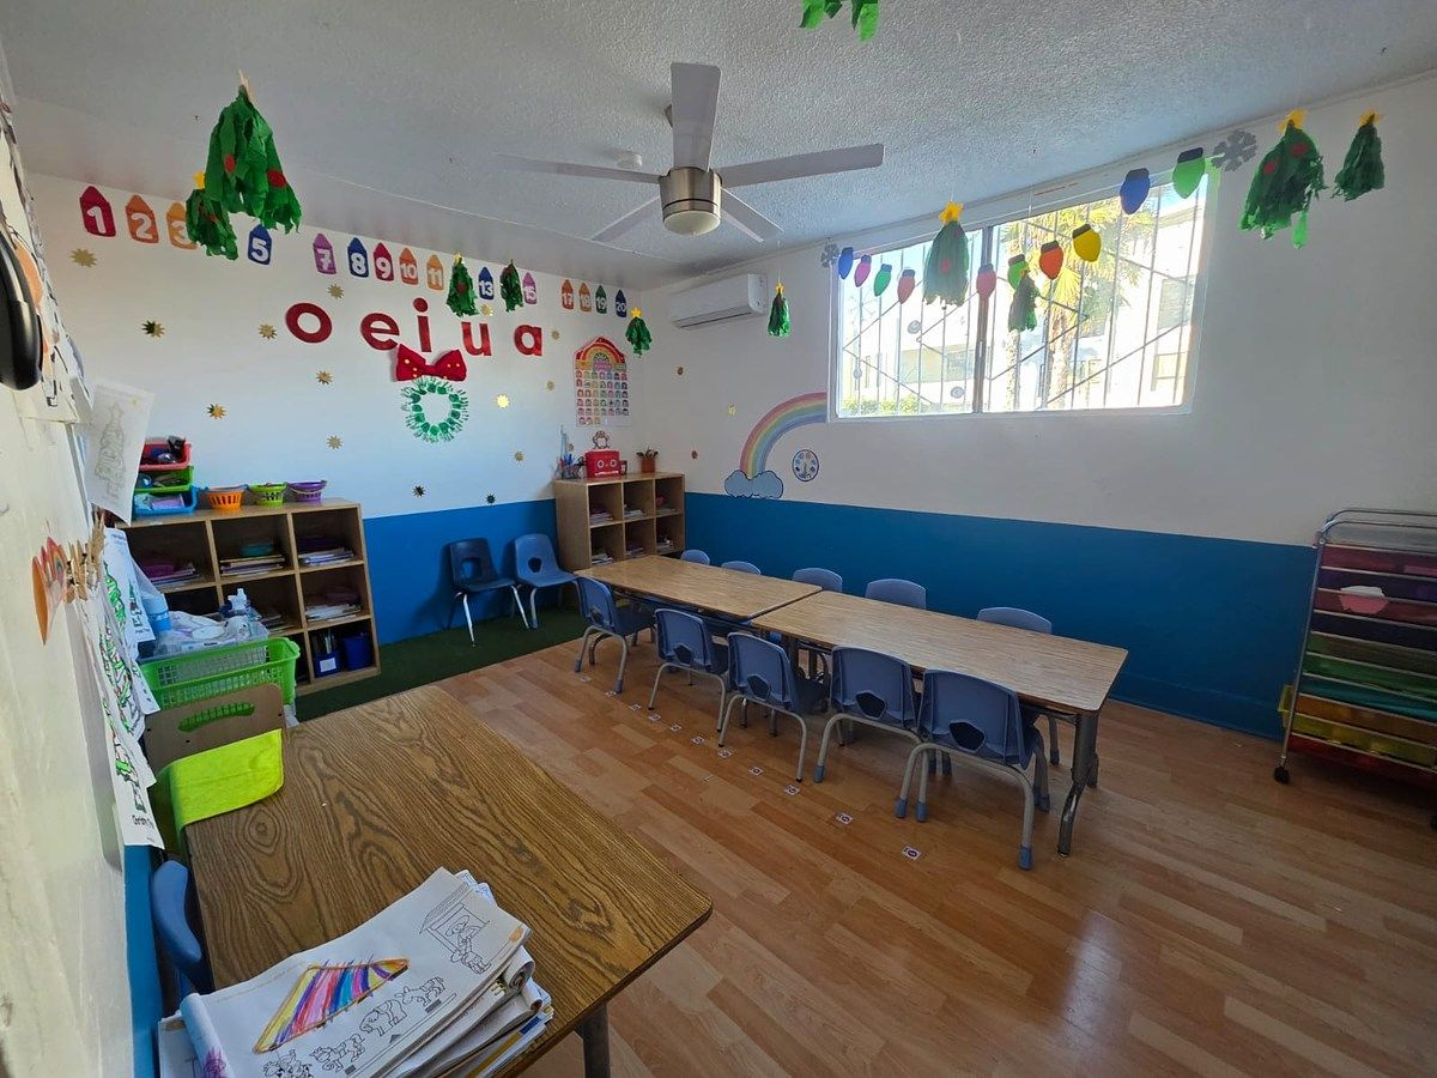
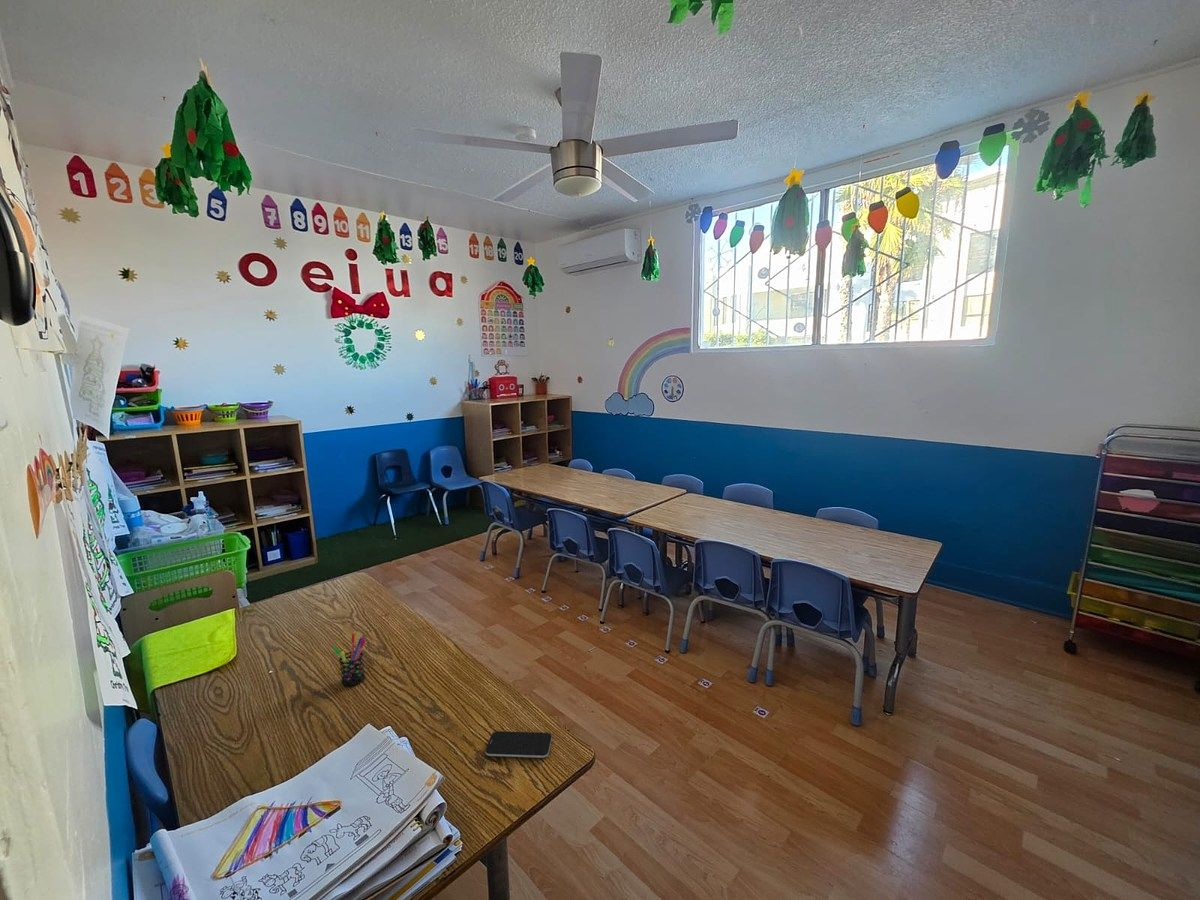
+ pen holder [332,633,367,687]
+ smartphone [485,730,553,759]
